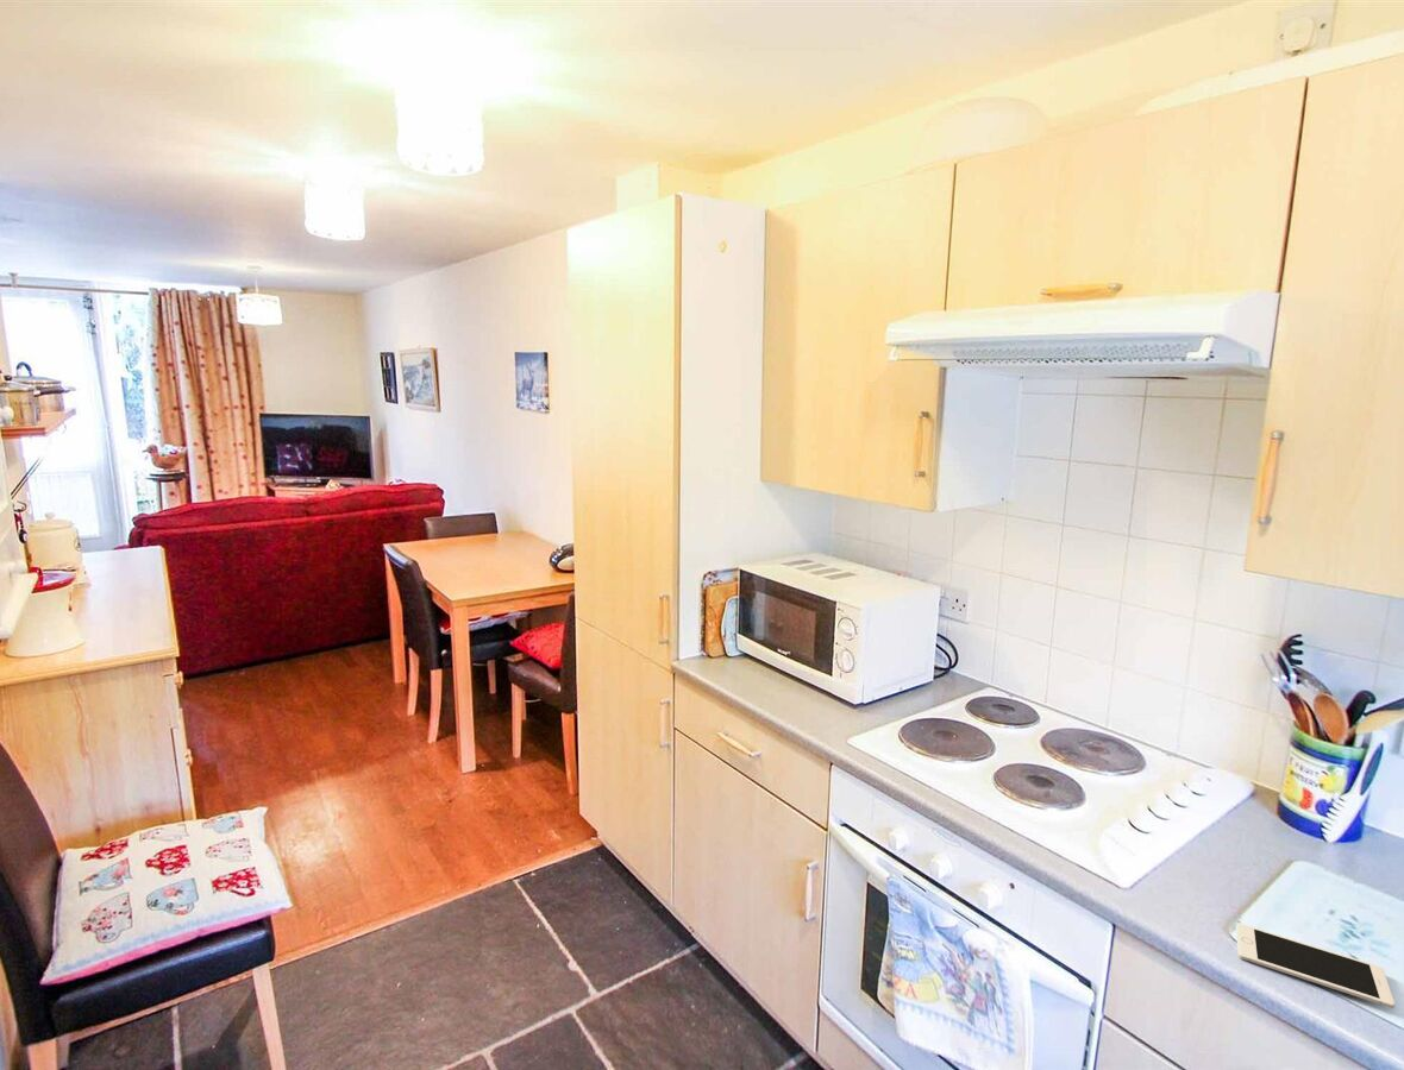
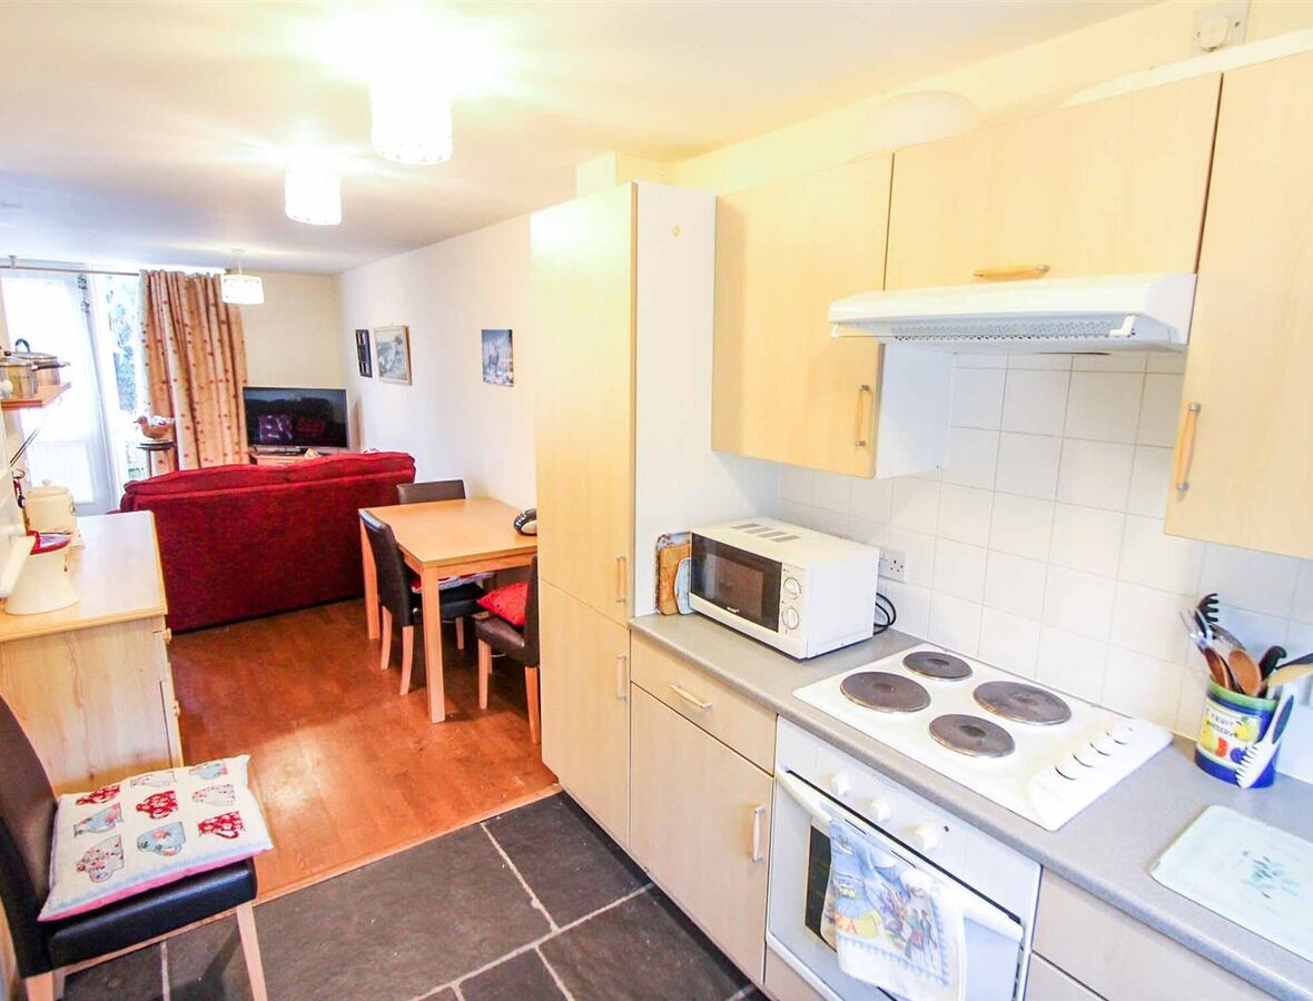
- cell phone [1235,921,1396,1009]
